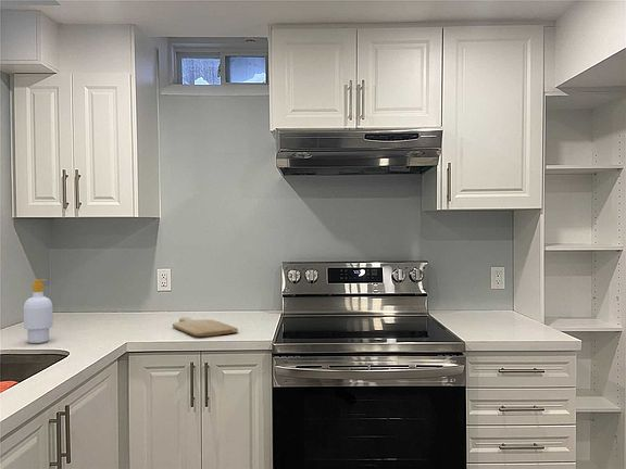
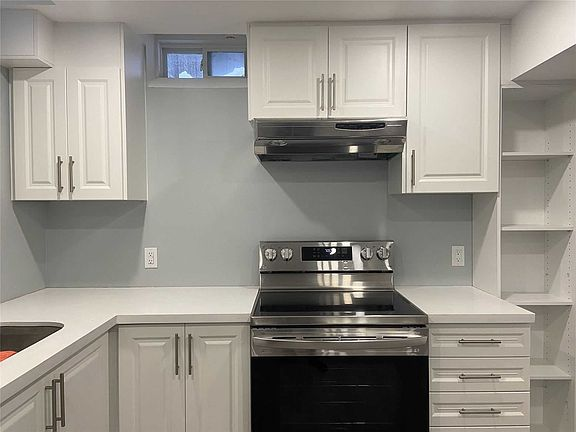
- chopping board [172,316,239,338]
- soap bottle [23,278,54,344]
